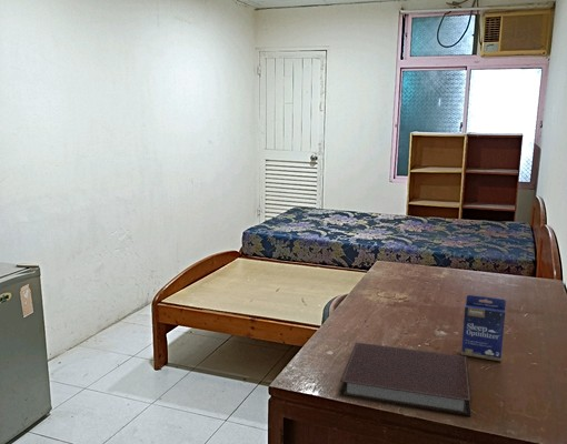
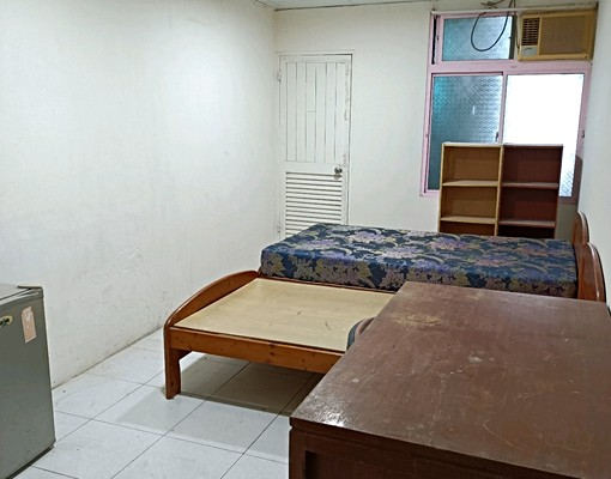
- notebook [339,342,474,416]
- small box [460,294,507,362]
